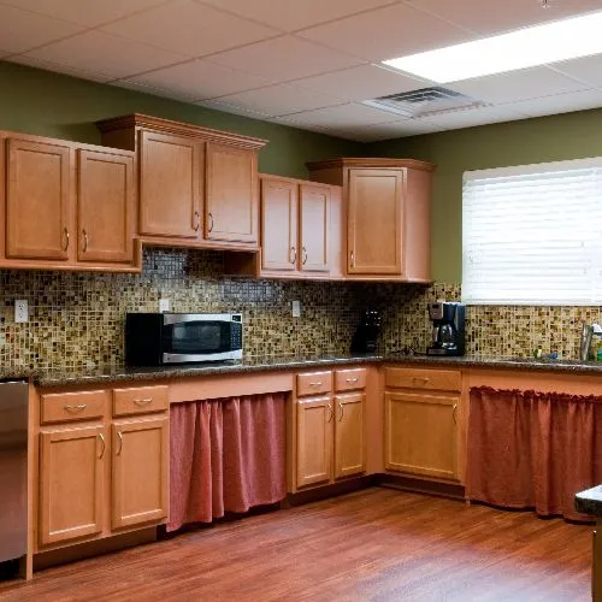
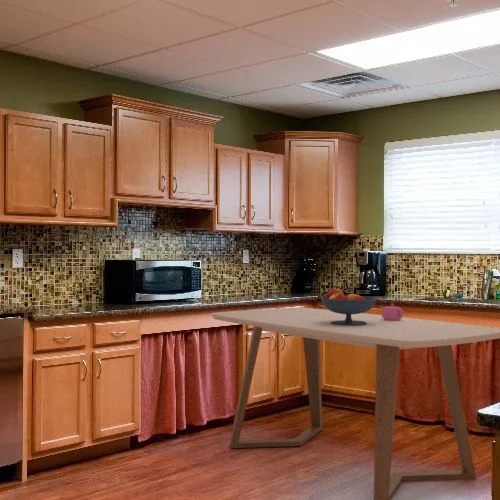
+ fruit bowl [320,287,378,326]
+ teapot [380,303,405,321]
+ dining table [211,307,500,500]
